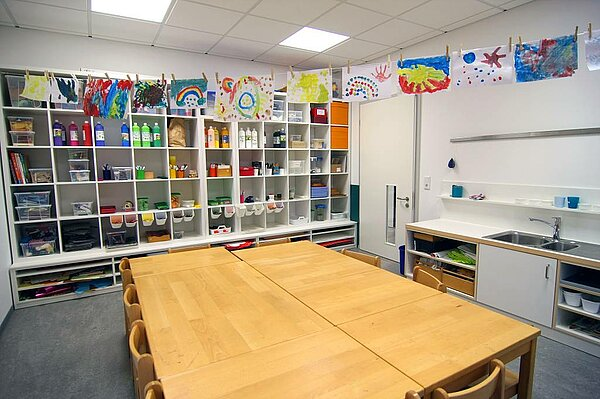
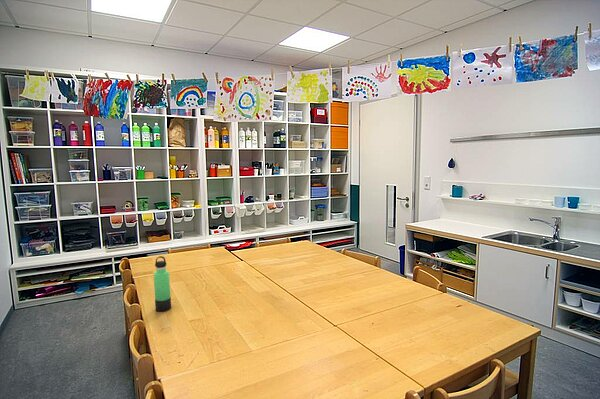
+ thermos bottle [153,255,172,313]
